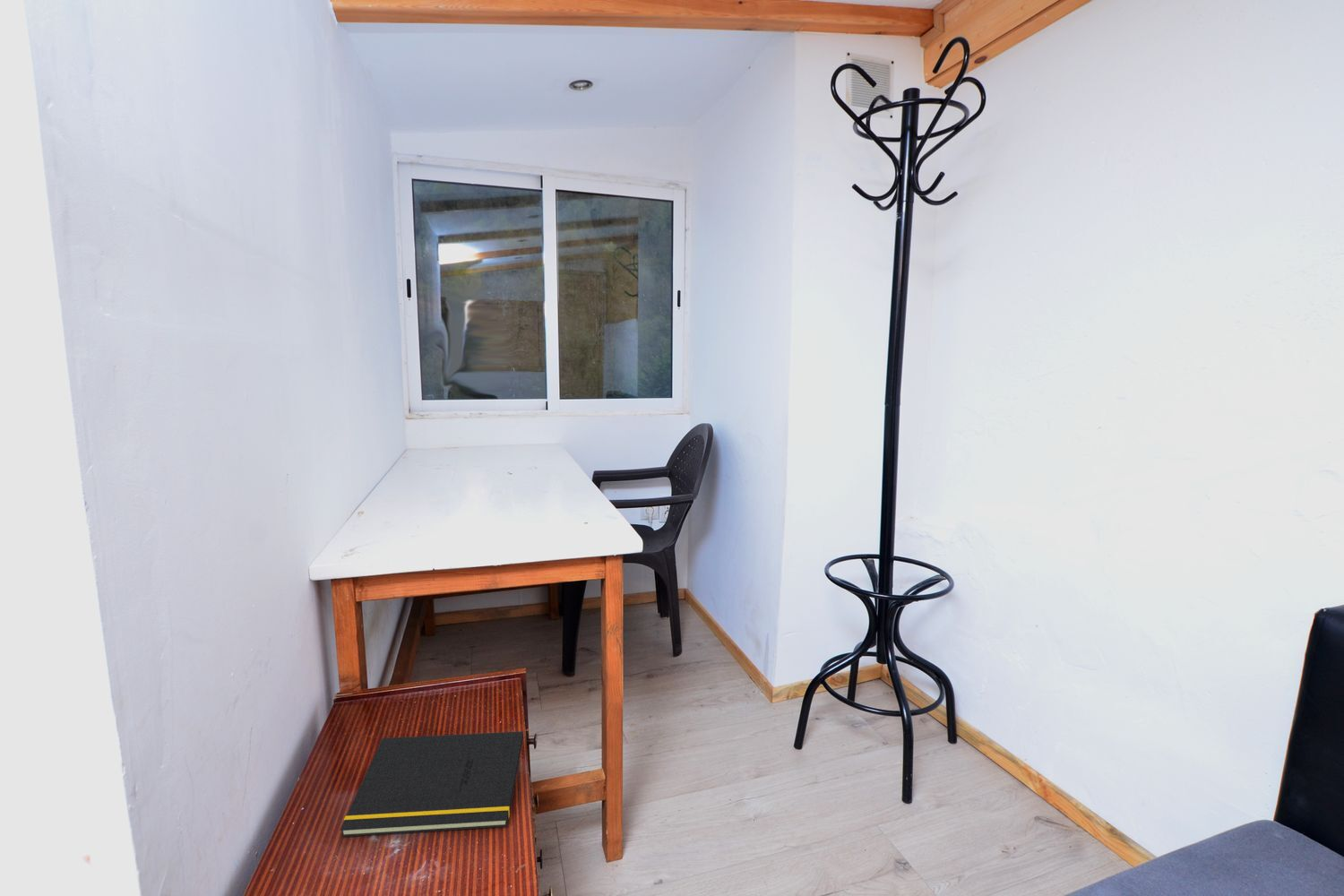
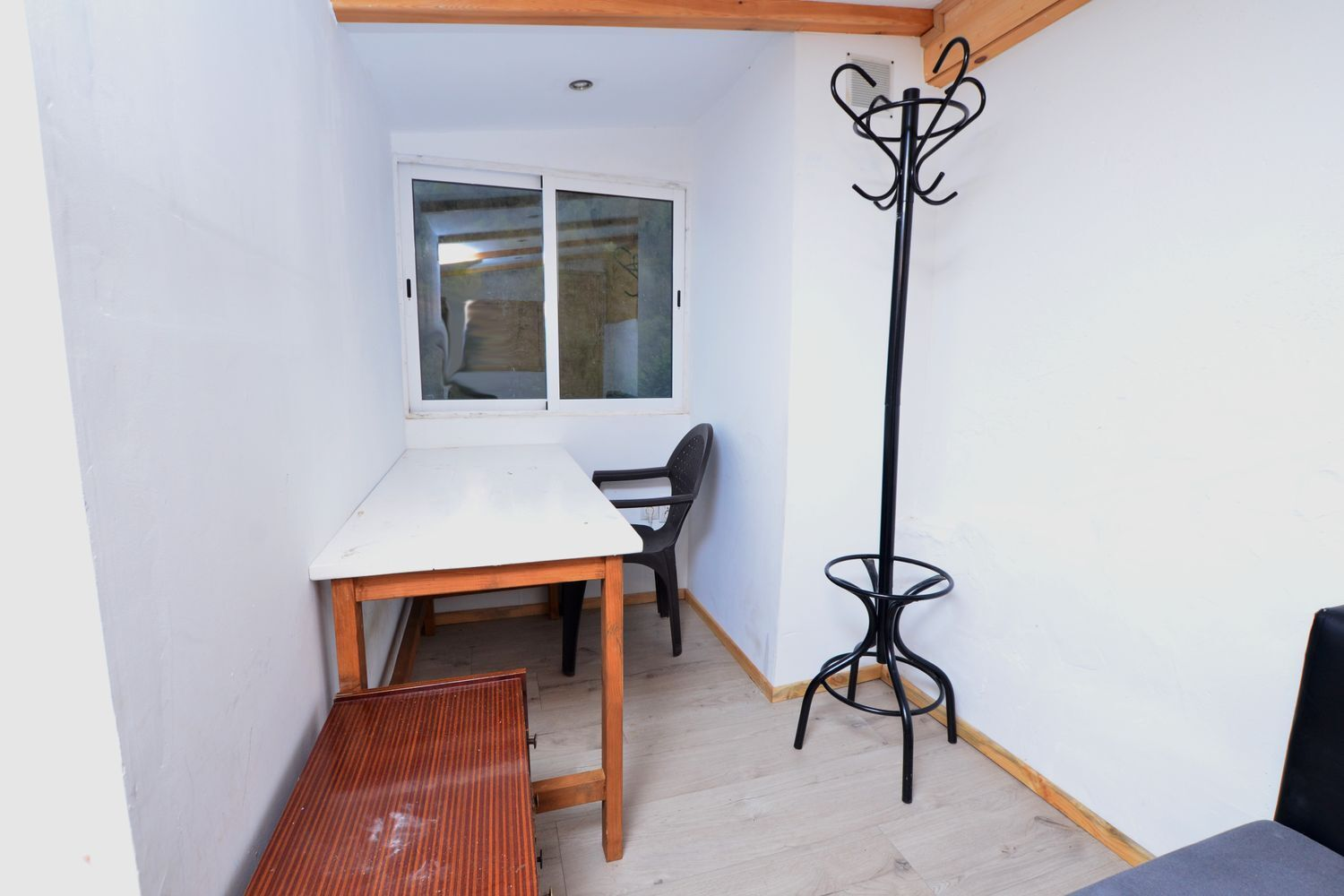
- notepad [339,730,524,838]
